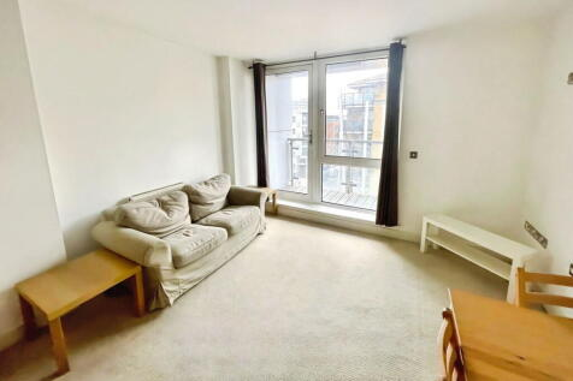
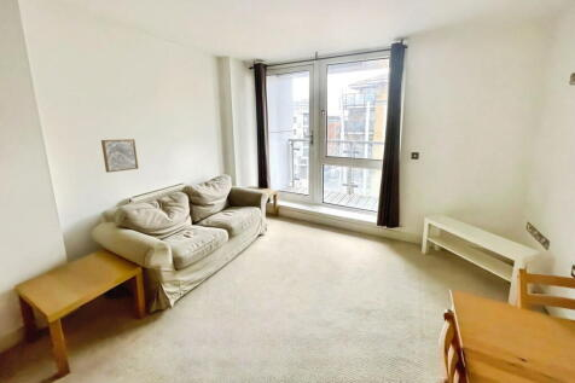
+ wall art [100,138,140,174]
